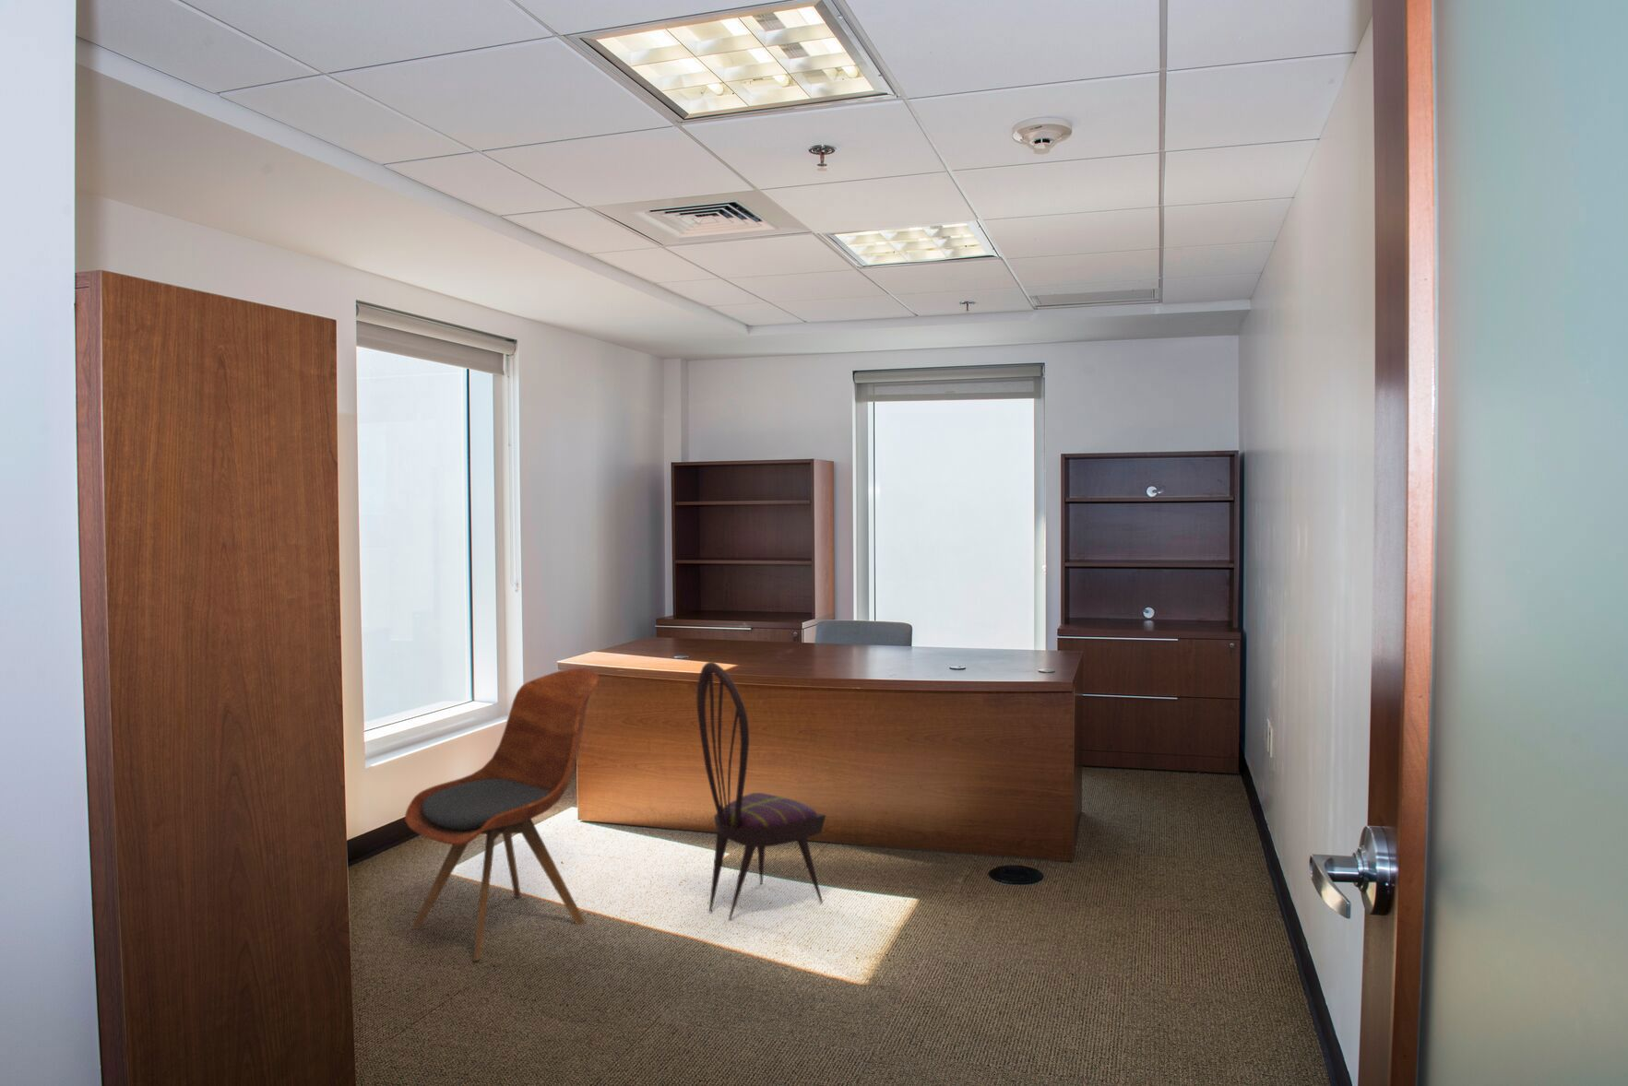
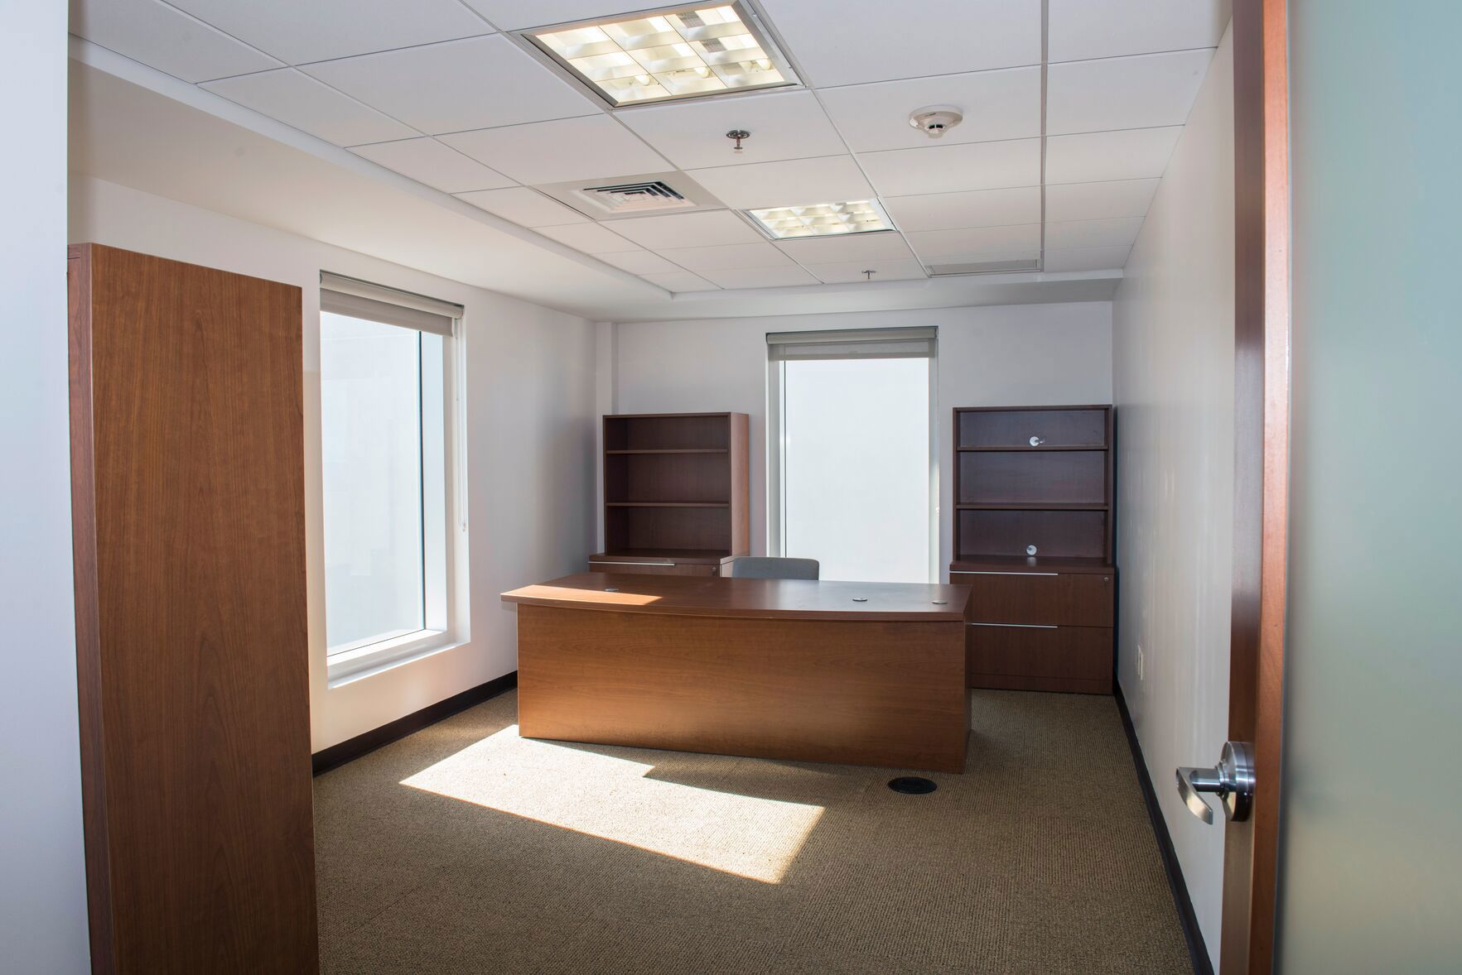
- dining chair [404,668,600,961]
- dining chair [696,661,827,921]
